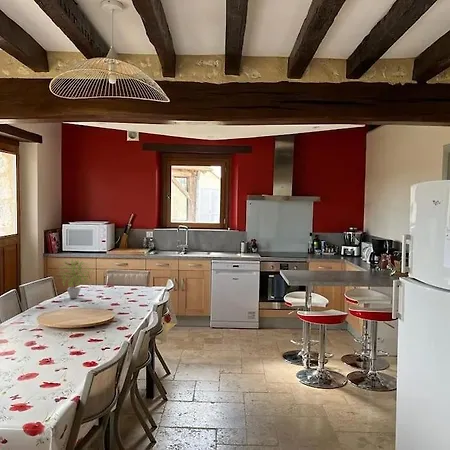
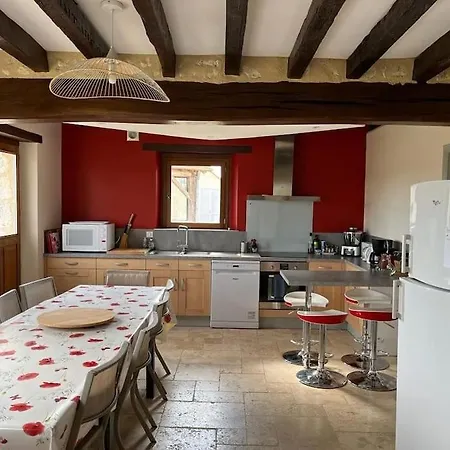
- potted plant [56,258,95,299]
